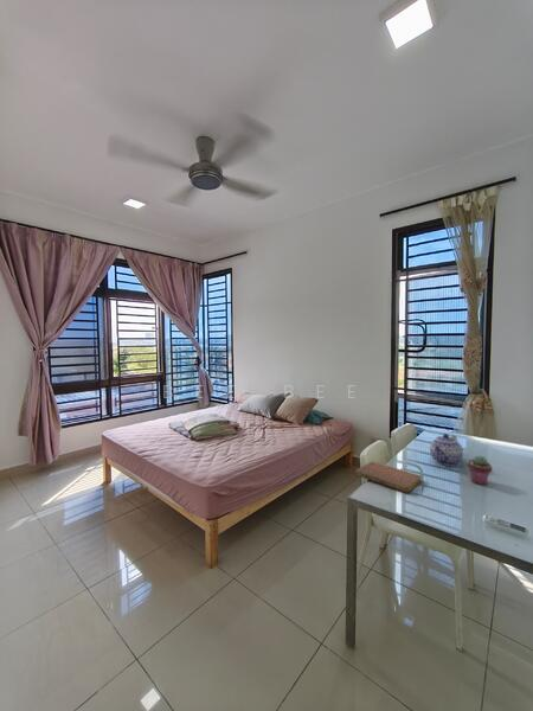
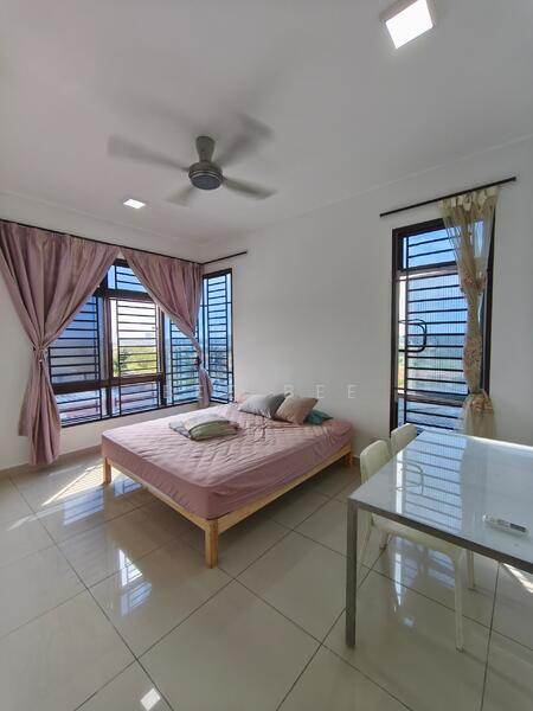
- potted succulent [467,455,493,486]
- teapot [429,433,464,467]
- notebook [354,461,423,494]
